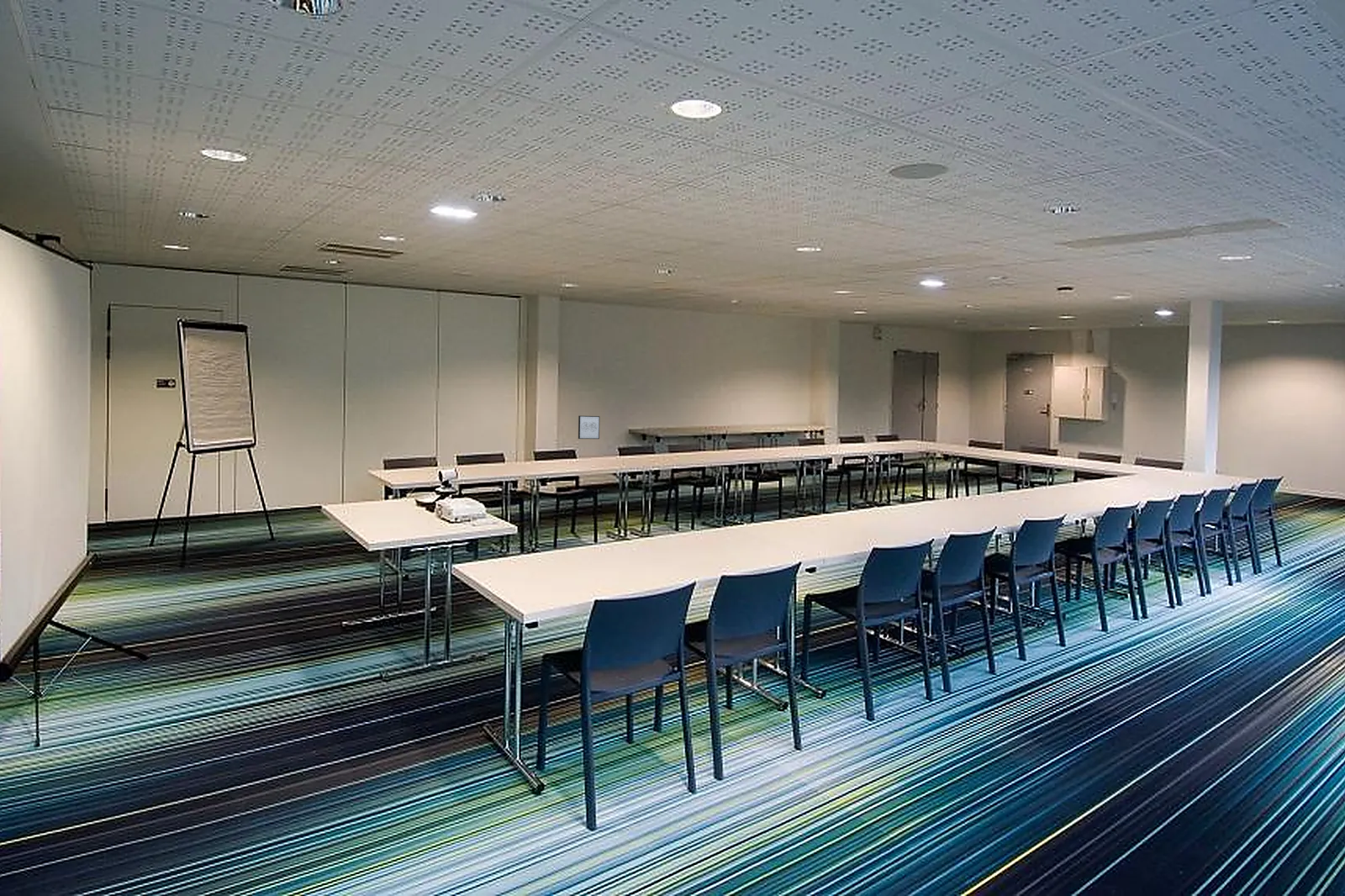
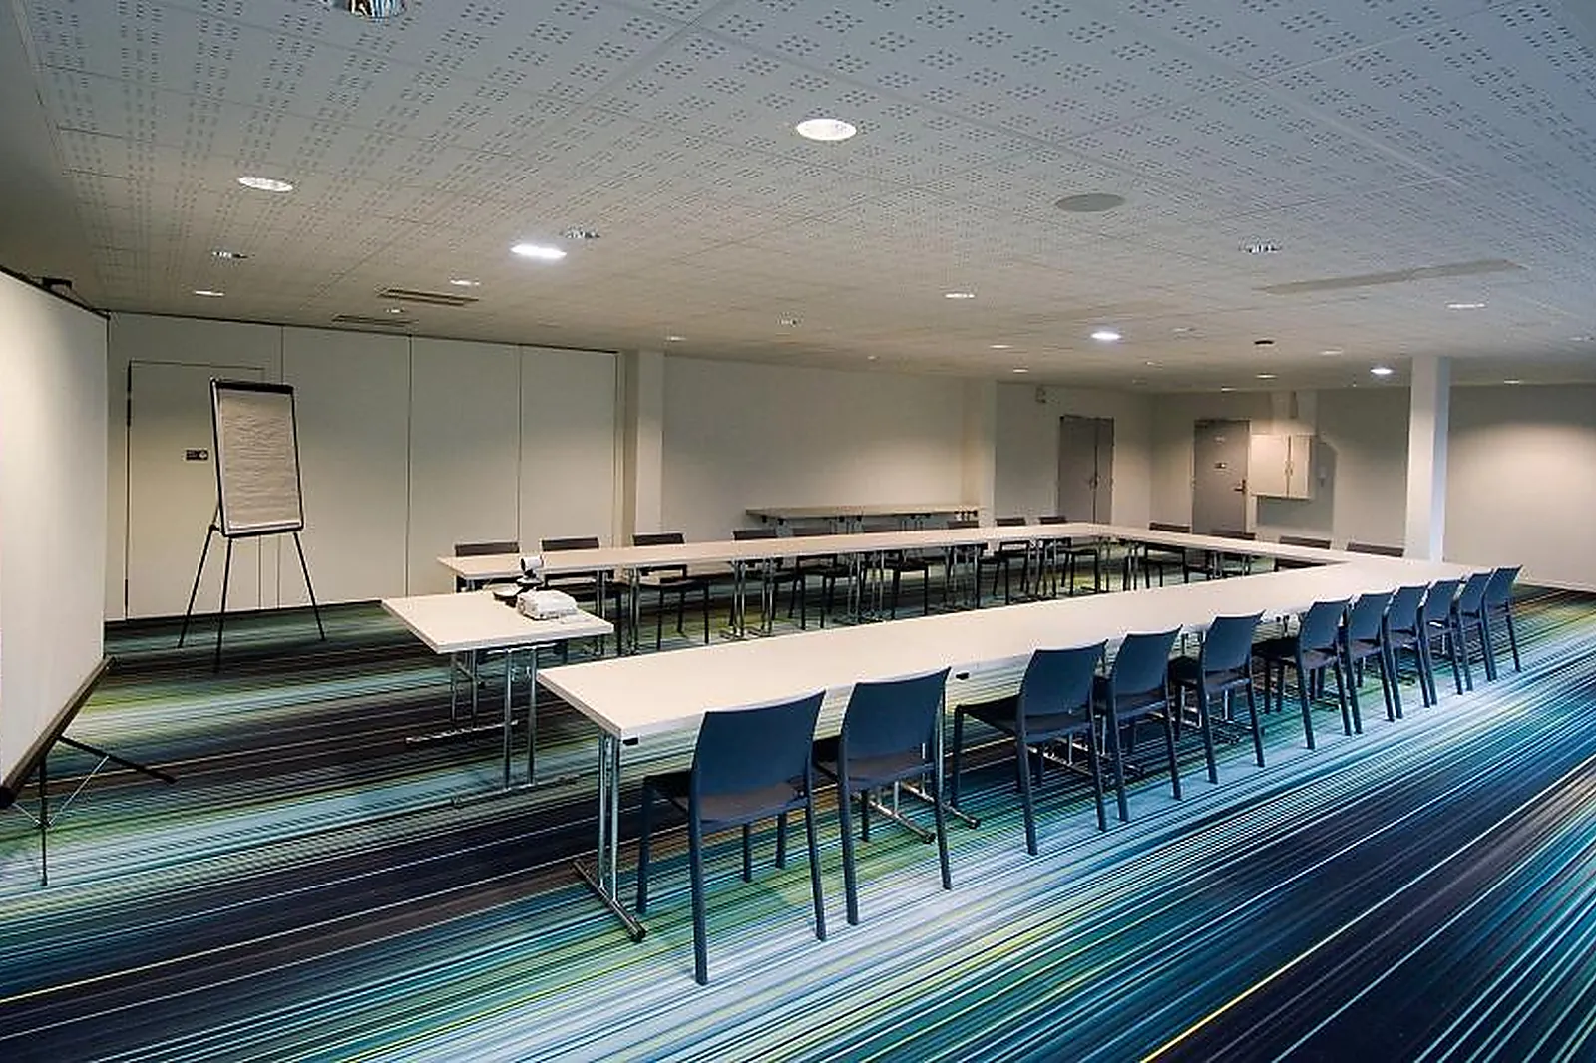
- wall art [578,415,600,440]
